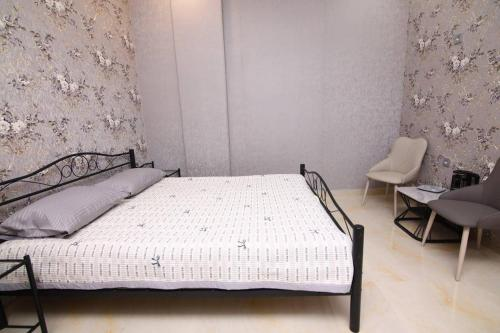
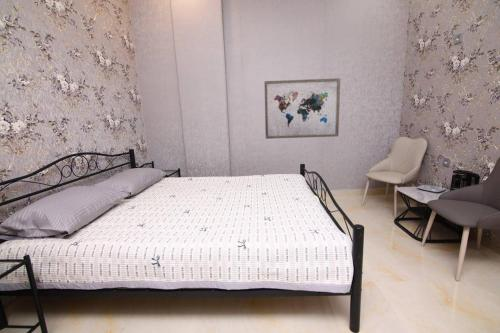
+ wall art [263,77,341,140]
